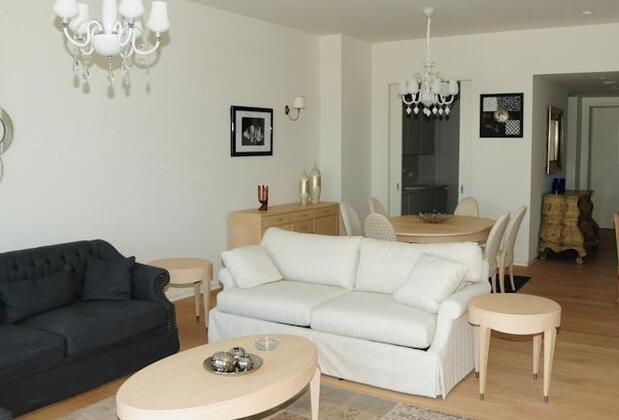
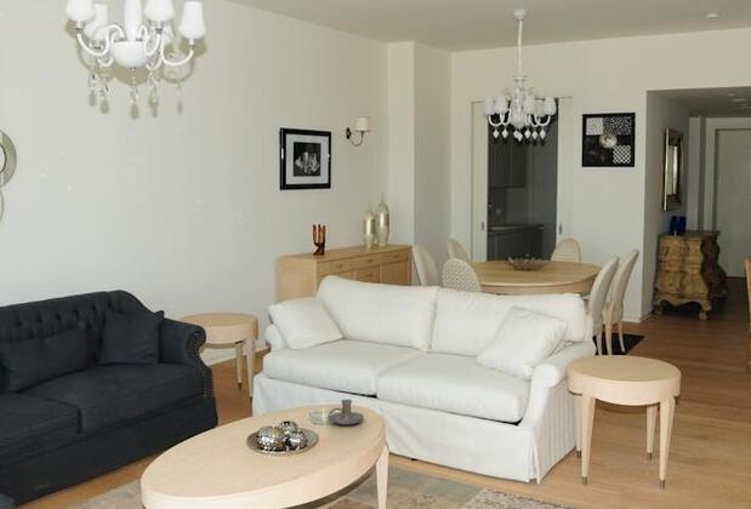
+ candle holder [326,399,365,425]
